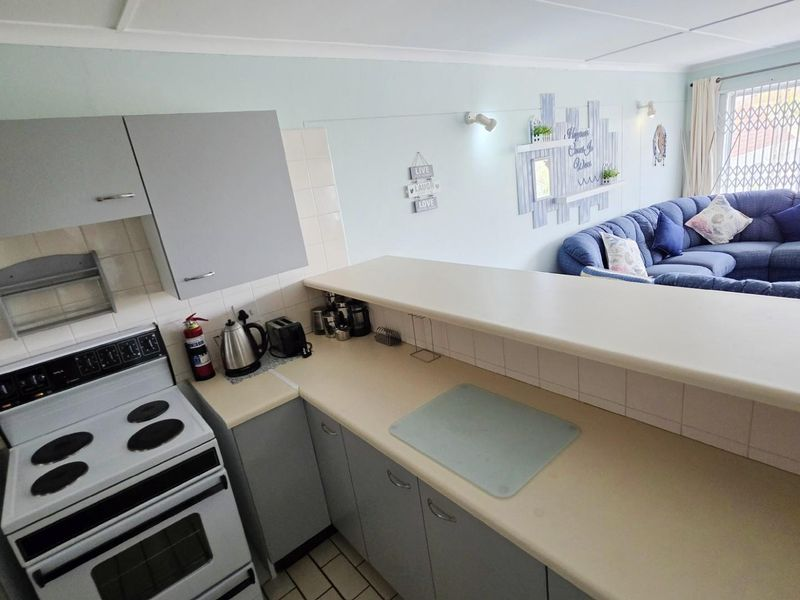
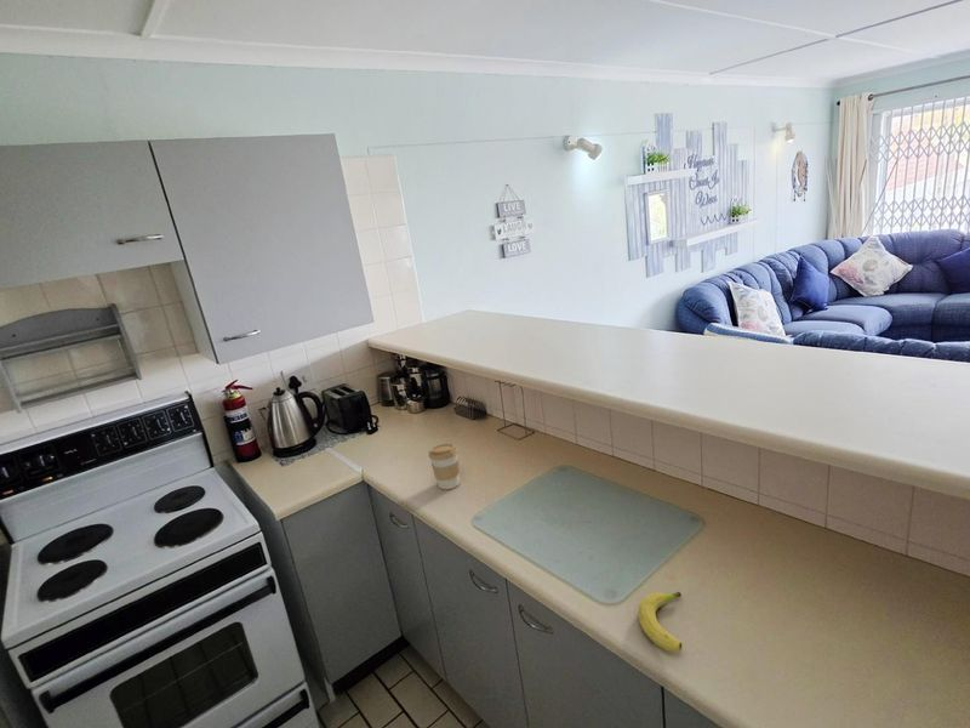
+ fruit [637,591,683,653]
+ coffee cup [428,443,461,490]
